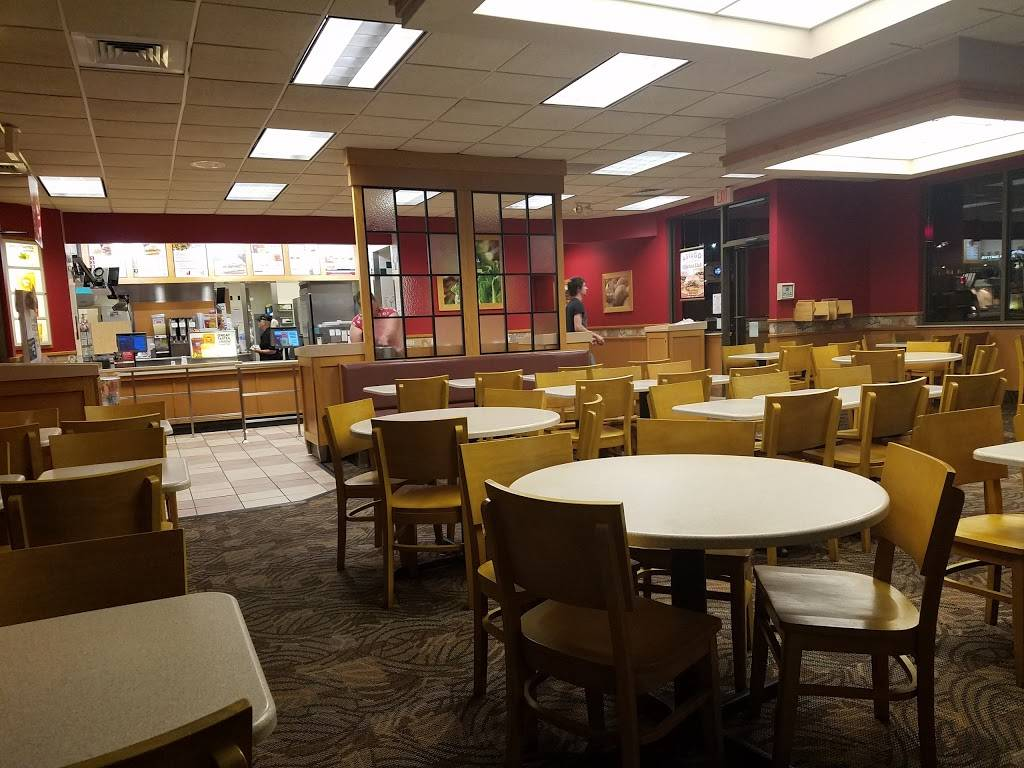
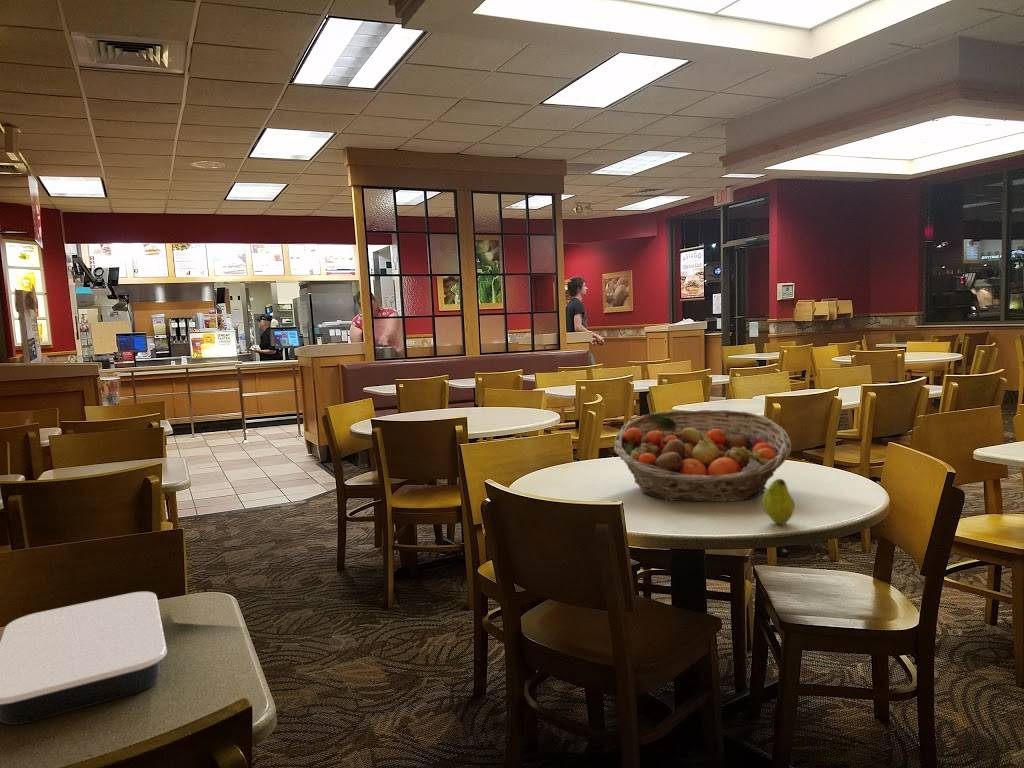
+ food tray [0,591,168,726]
+ fruit basket [613,409,792,503]
+ fruit [761,478,795,525]
